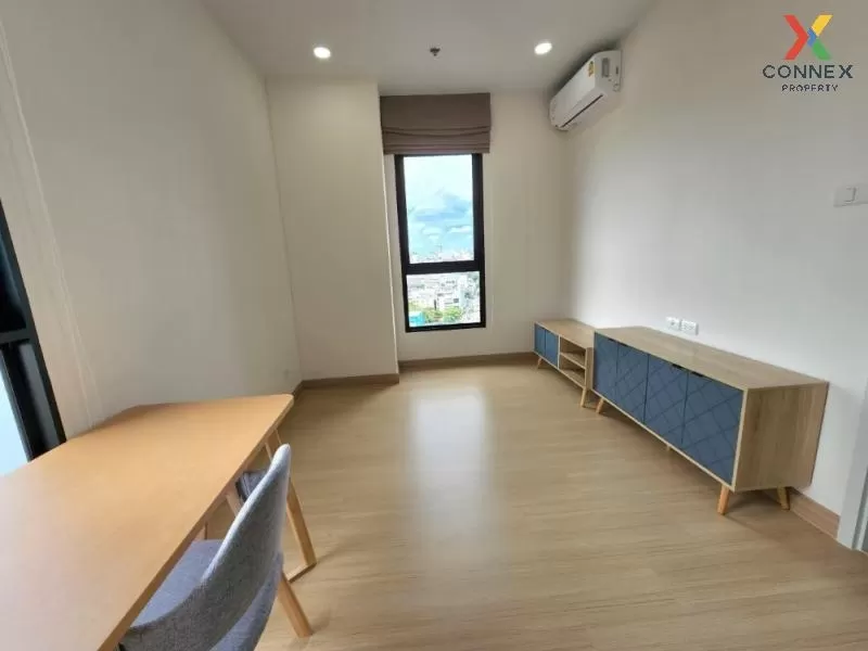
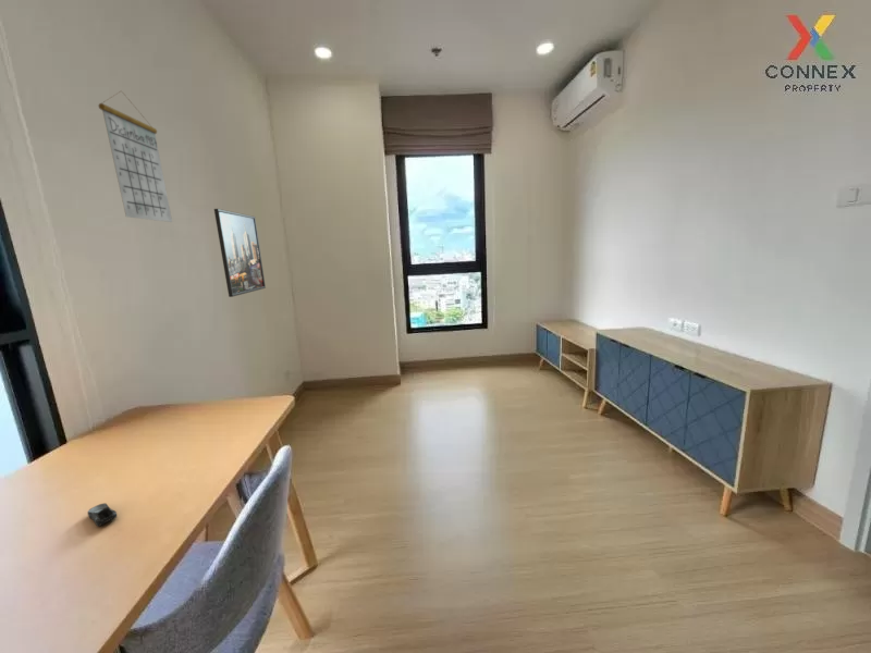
+ computer mouse [87,502,118,528]
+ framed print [213,208,267,298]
+ calendar [97,89,173,223]
